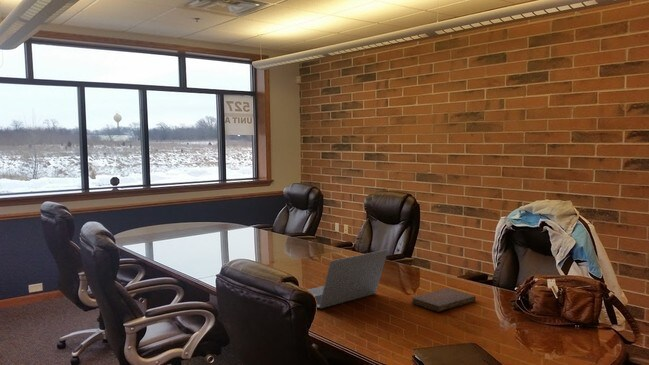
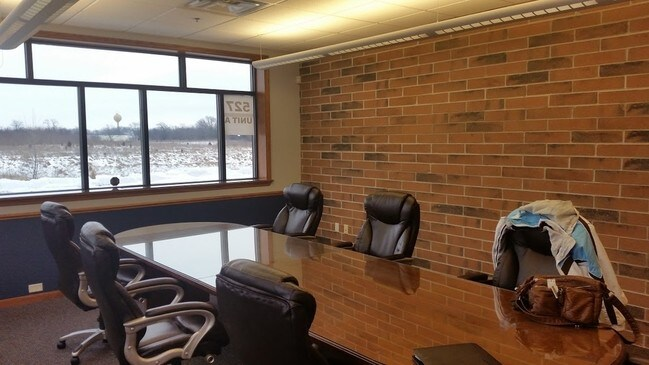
- laptop [306,249,389,309]
- notebook [410,287,477,313]
